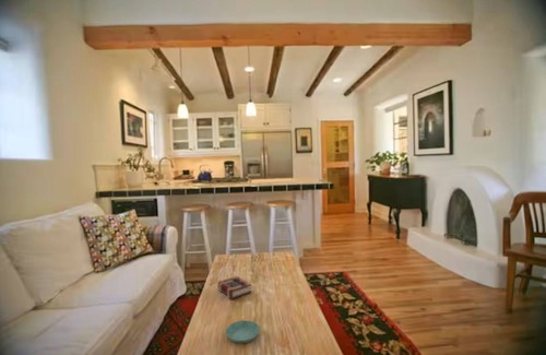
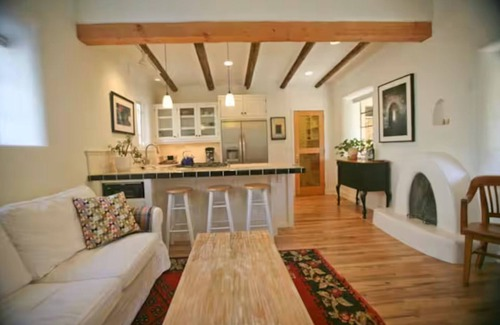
- book [216,275,252,300]
- saucer [225,320,261,344]
